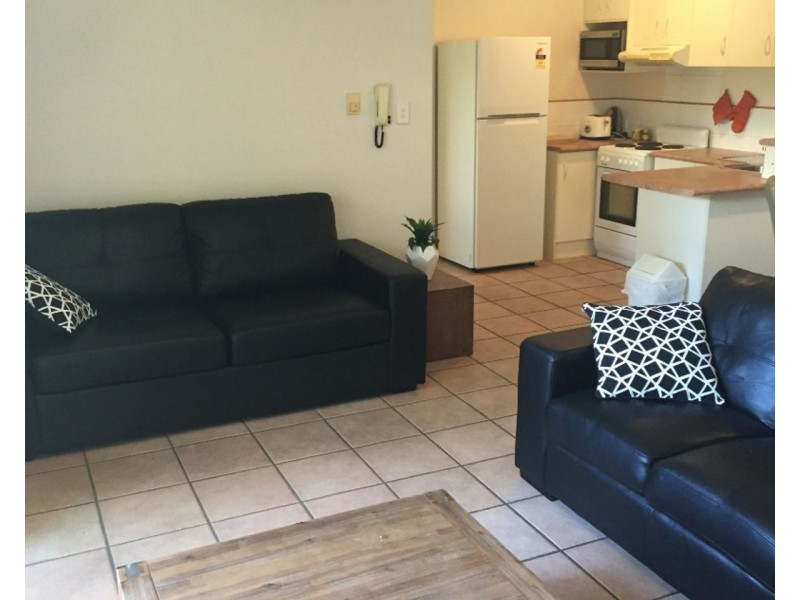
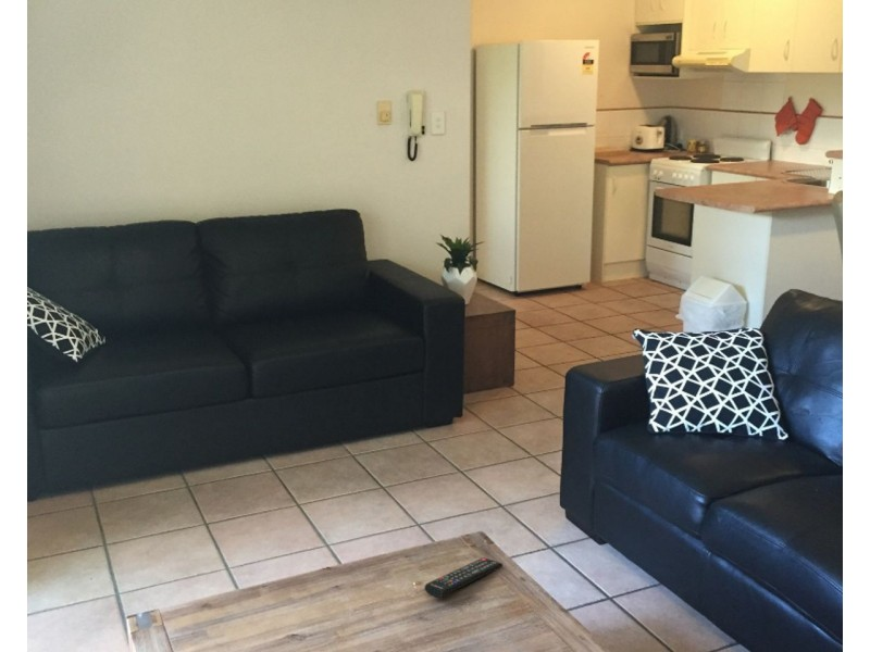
+ remote control [423,556,504,599]
